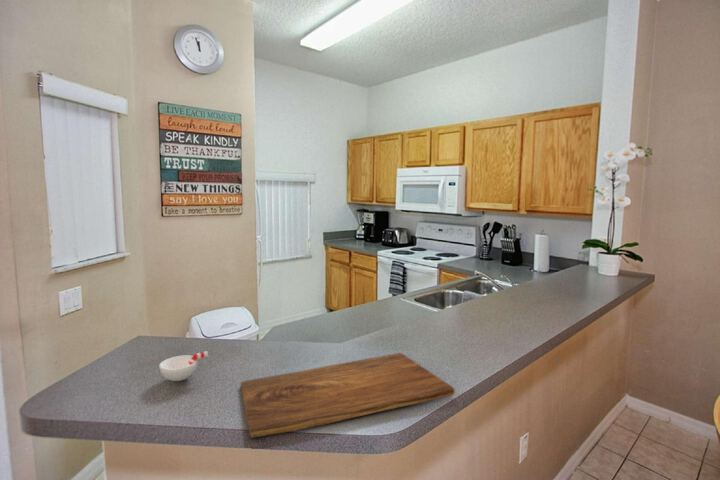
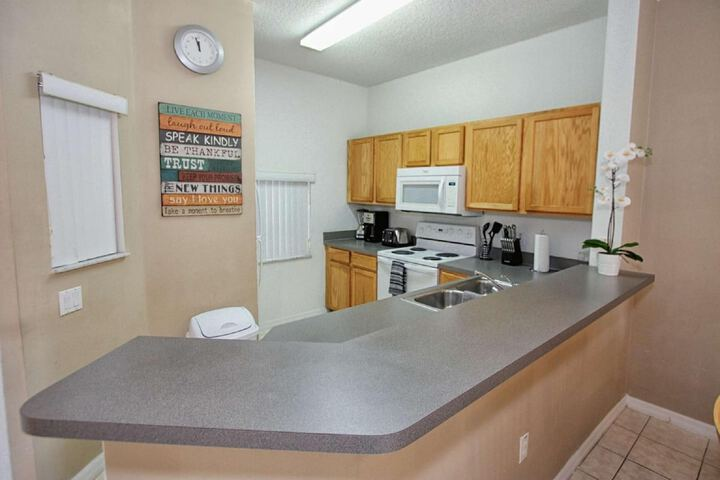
- cup [158,350,209,382]
- cutting board [240,352,455,439]
